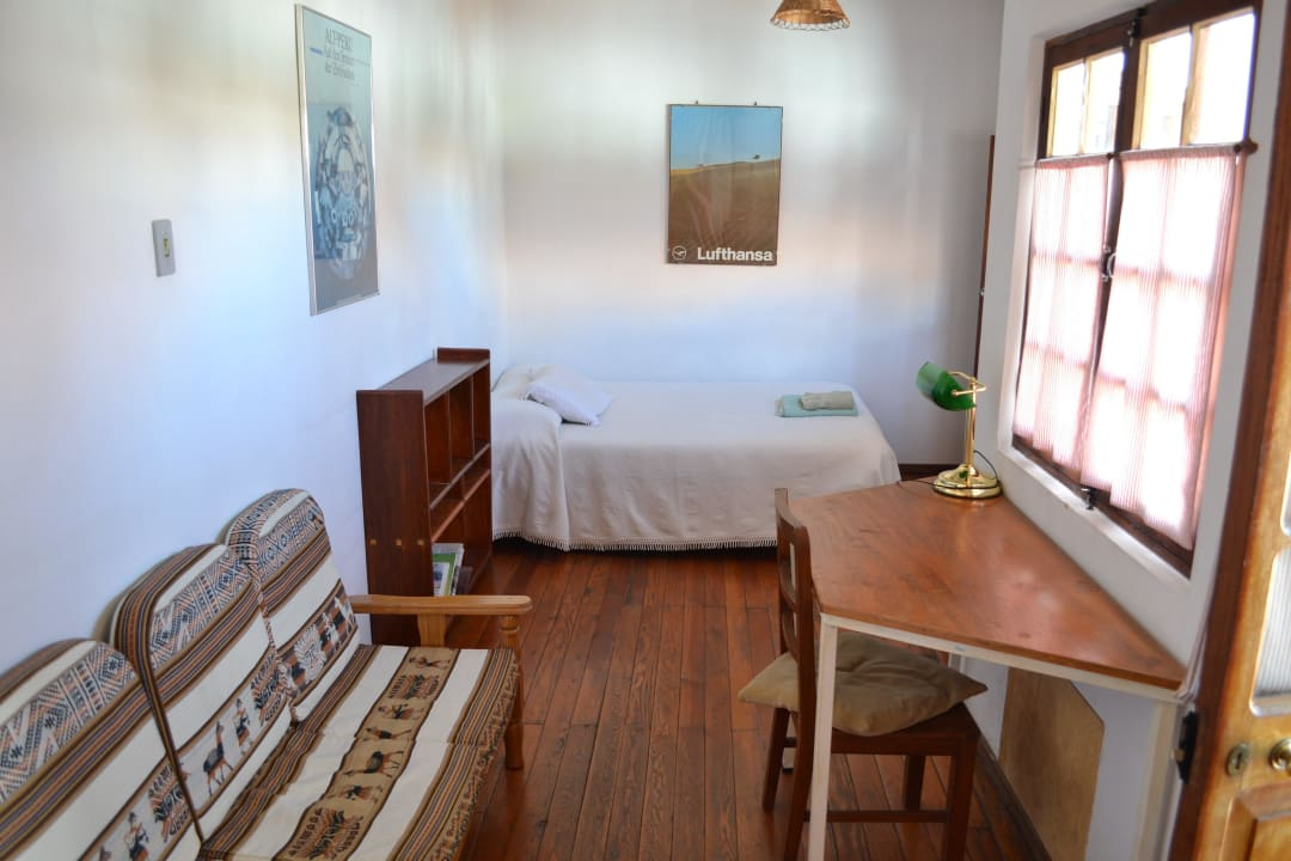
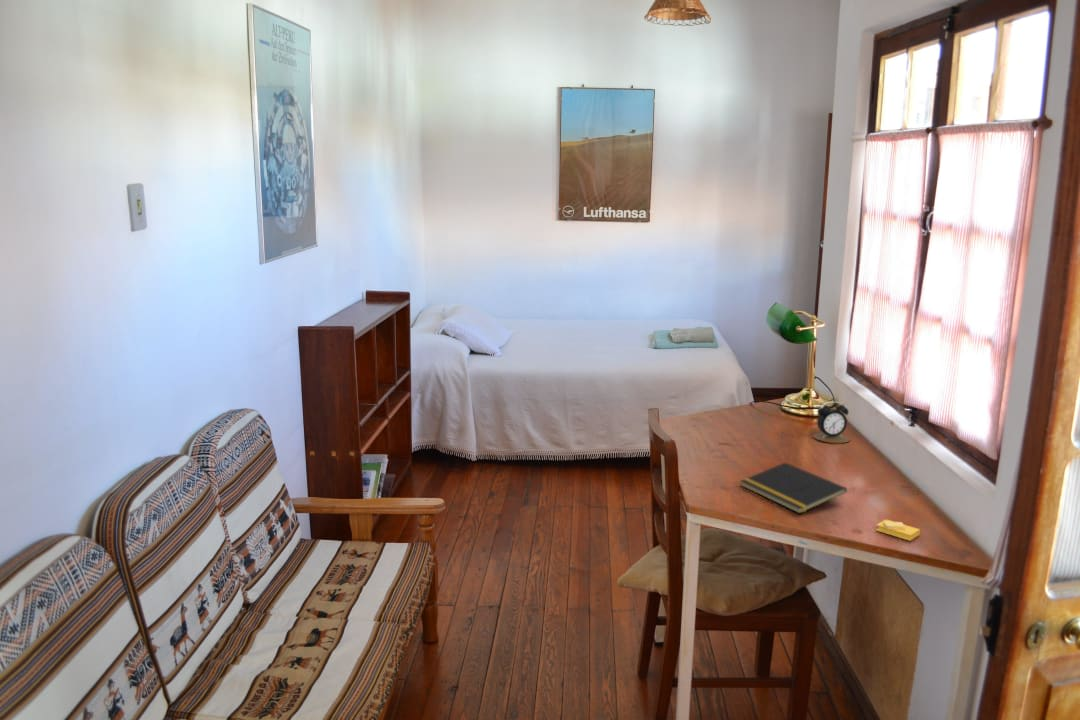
+ notepad [739,462,848,514]
+ sticky notes [875,519,921,542]
+ alarm clock [812,401,851,444]
